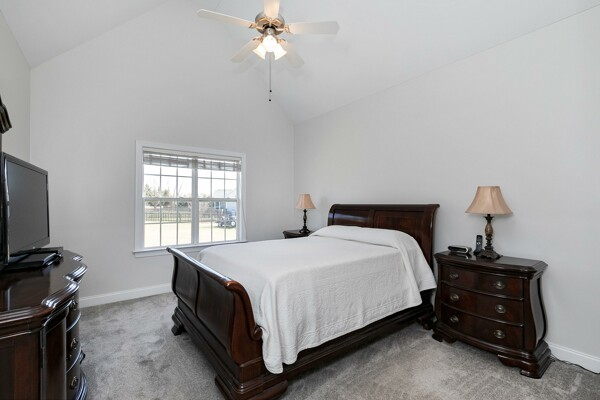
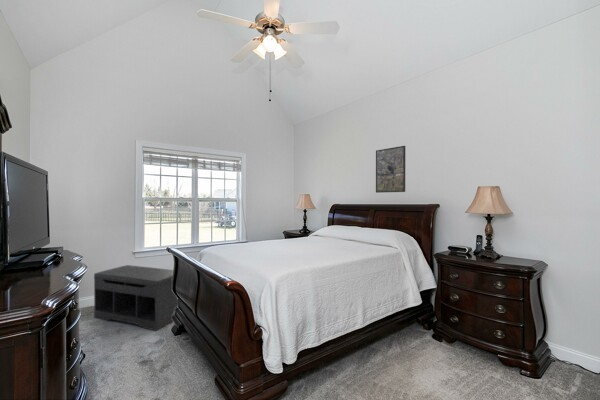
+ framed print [375,145,406,194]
+ bench [93,264,179,332]
